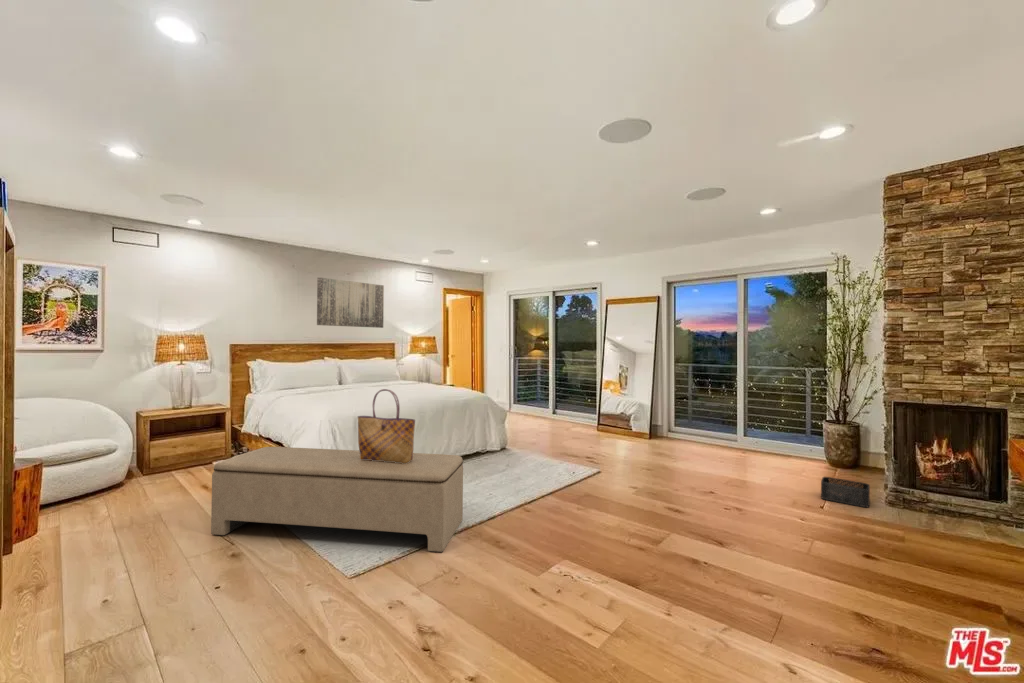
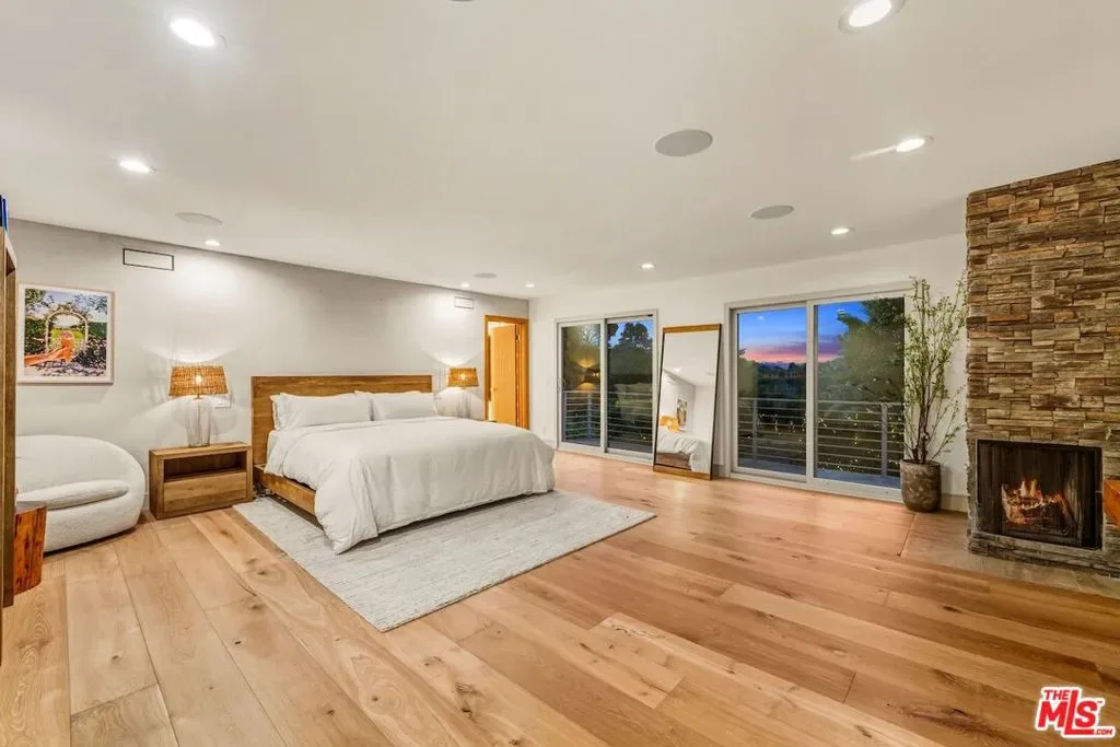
- wall art [316,276,385,329]
- storage bin [820,476,871,508]
- tote bag [357,388,416,464]
- bench [210,446,464,553]
